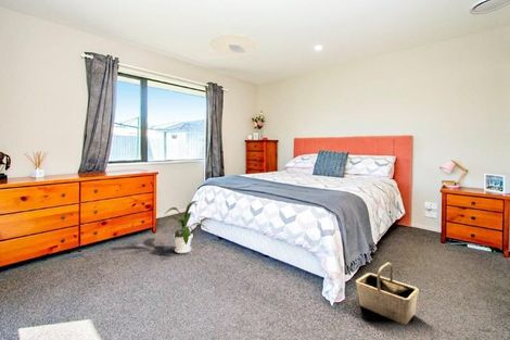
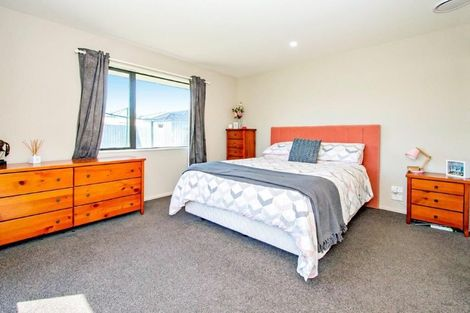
- basket [355,262,420,326]
- house plant [164,200,208,254]
- ceiling light [207,33,260,59]
